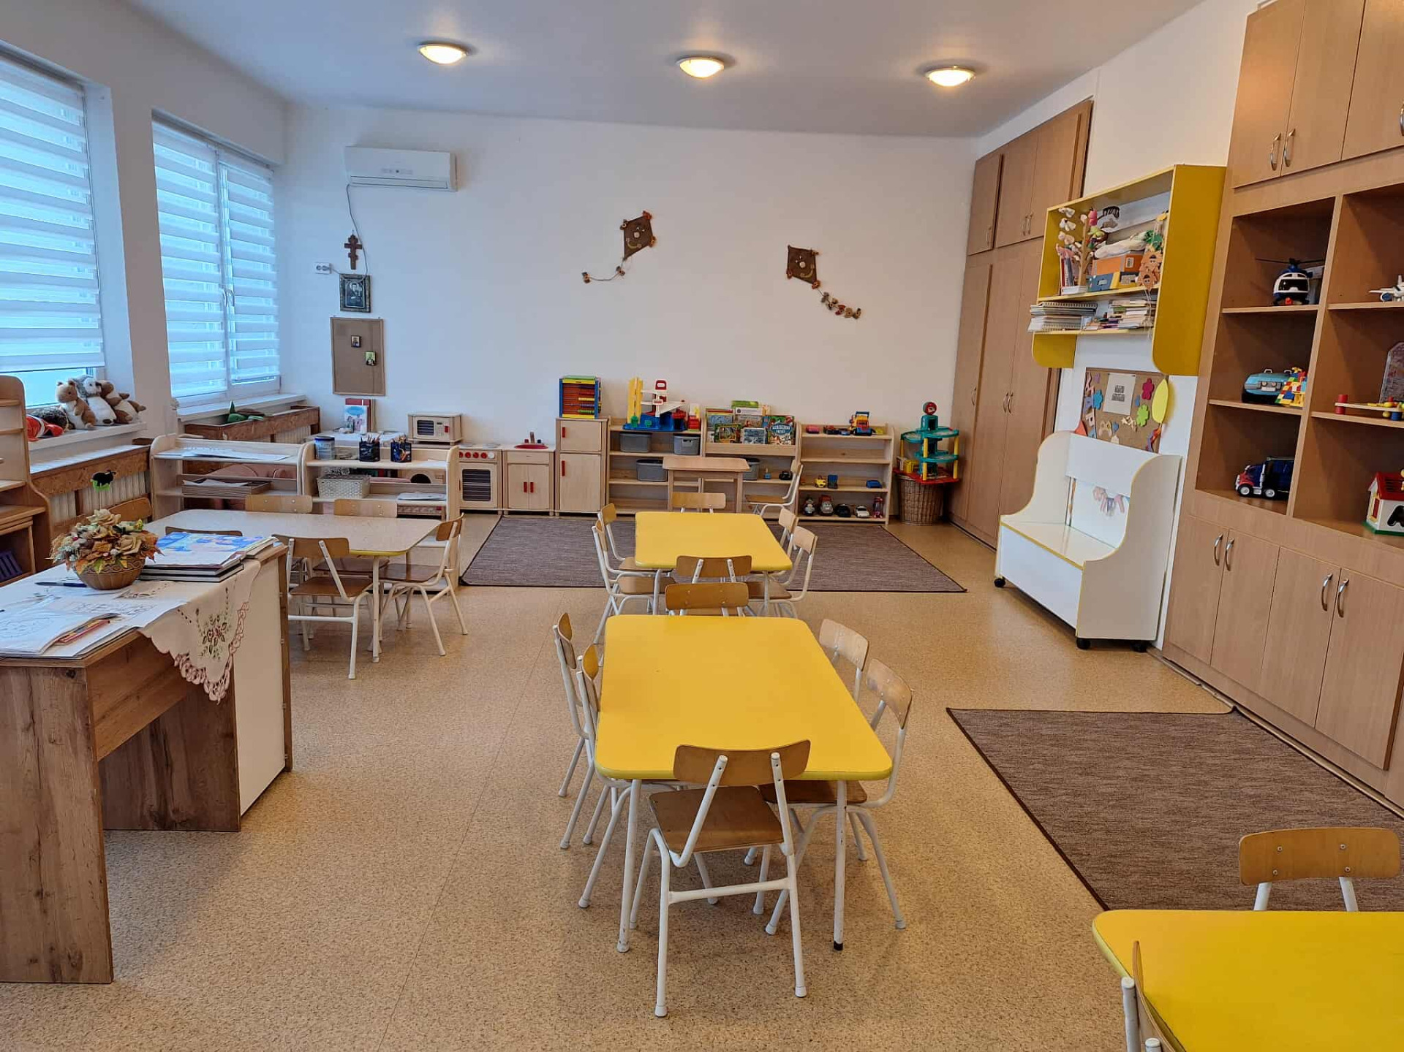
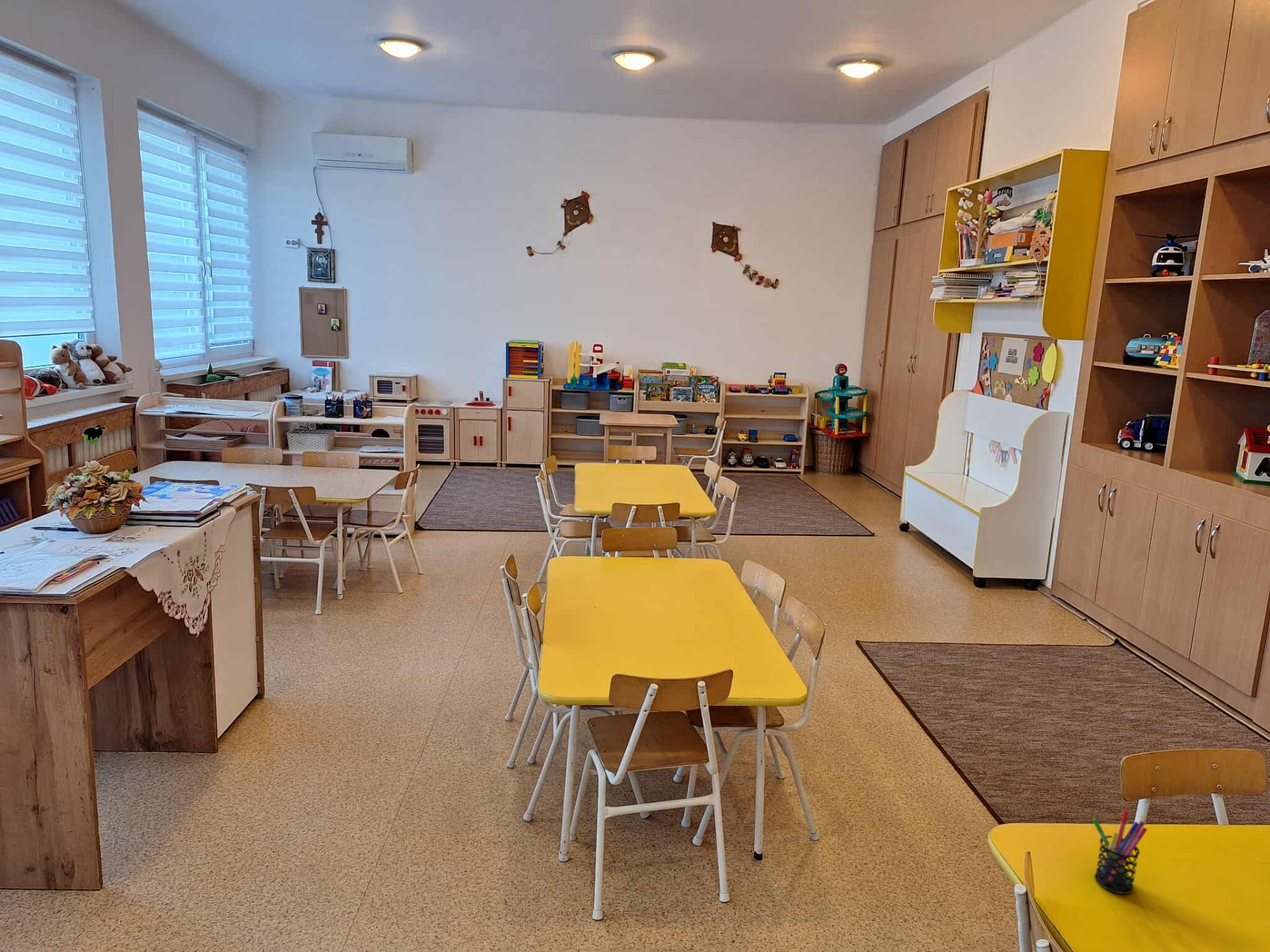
+ pen holder [1091,809,1148,894]
